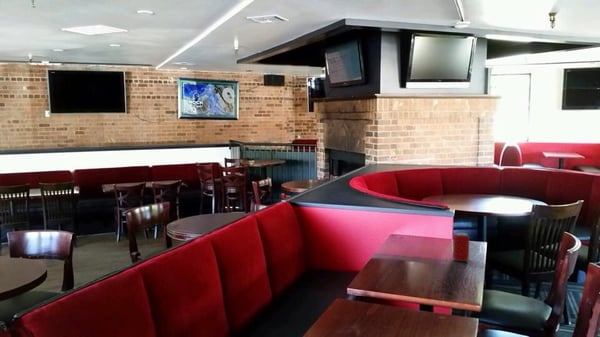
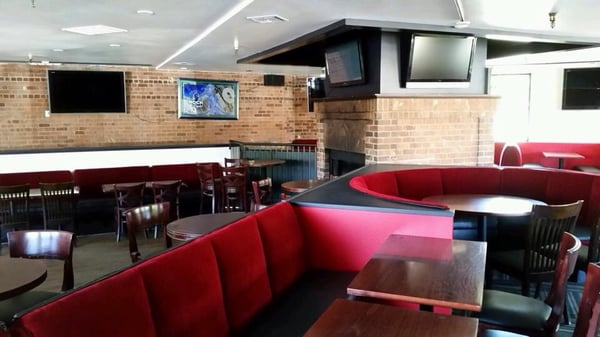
- beverage can [452,231,470,262]
